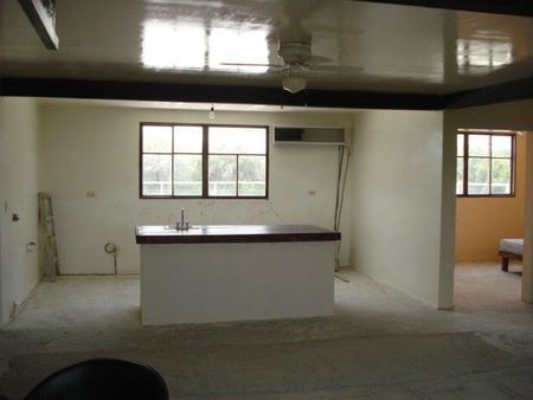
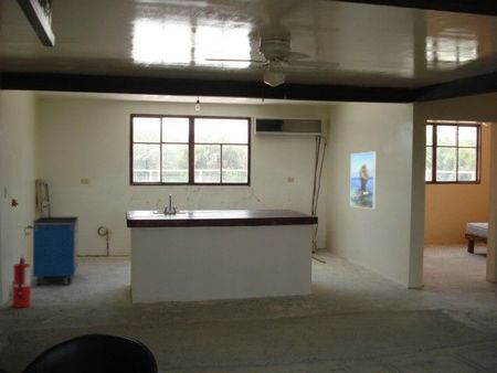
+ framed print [349,150,378,210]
+ fire extinguisher [12,253,32,309]
+ storage cabinet [32,215,80,287]
